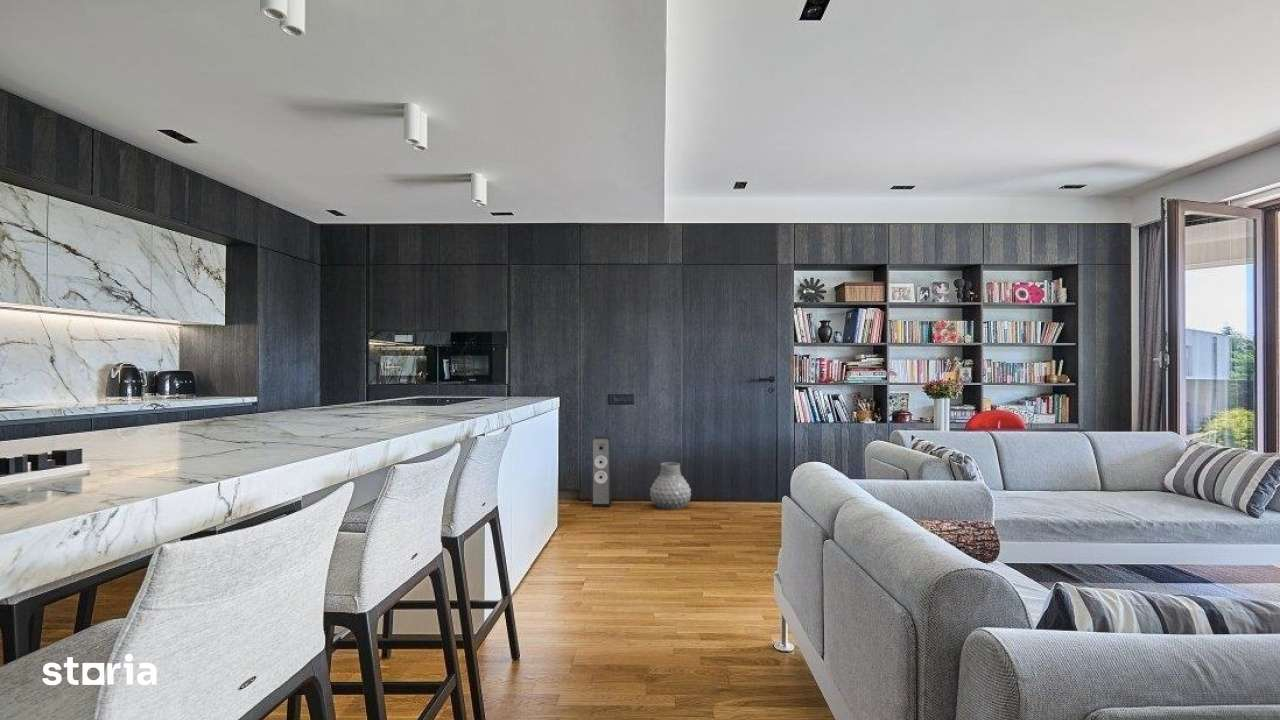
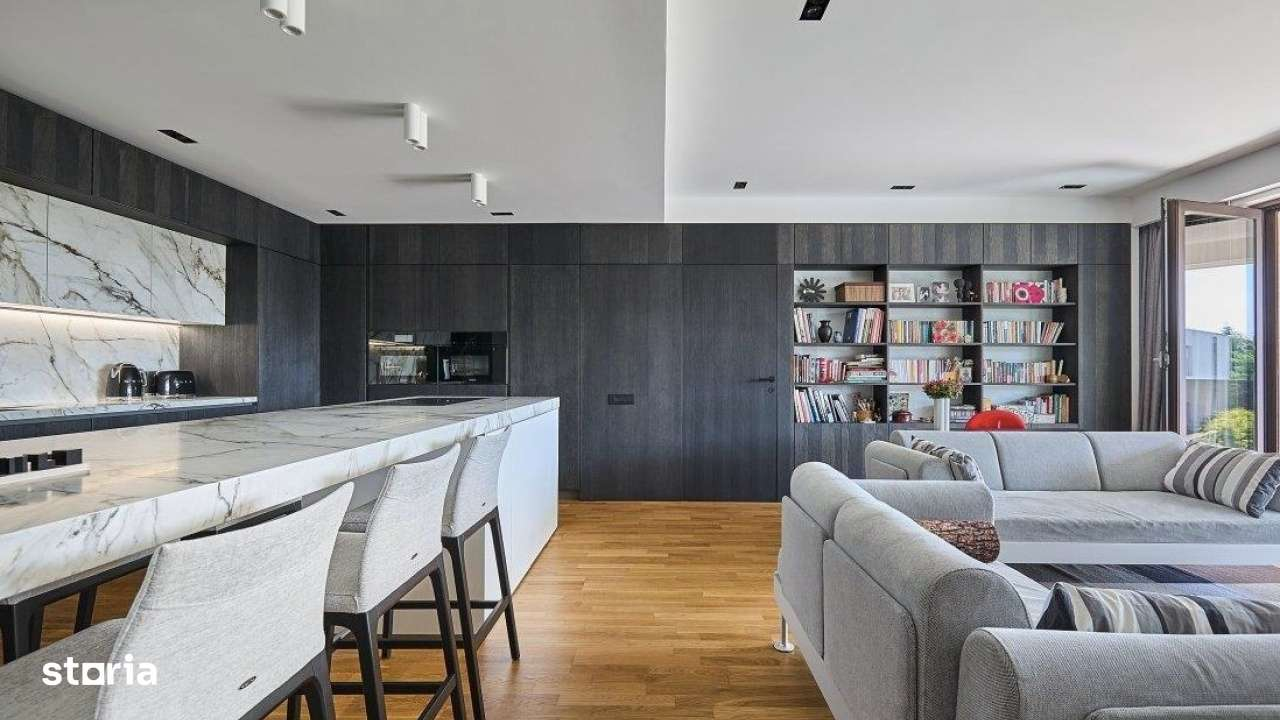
- speaker [591,435,613,508]
- vase [649,461,692,510]
